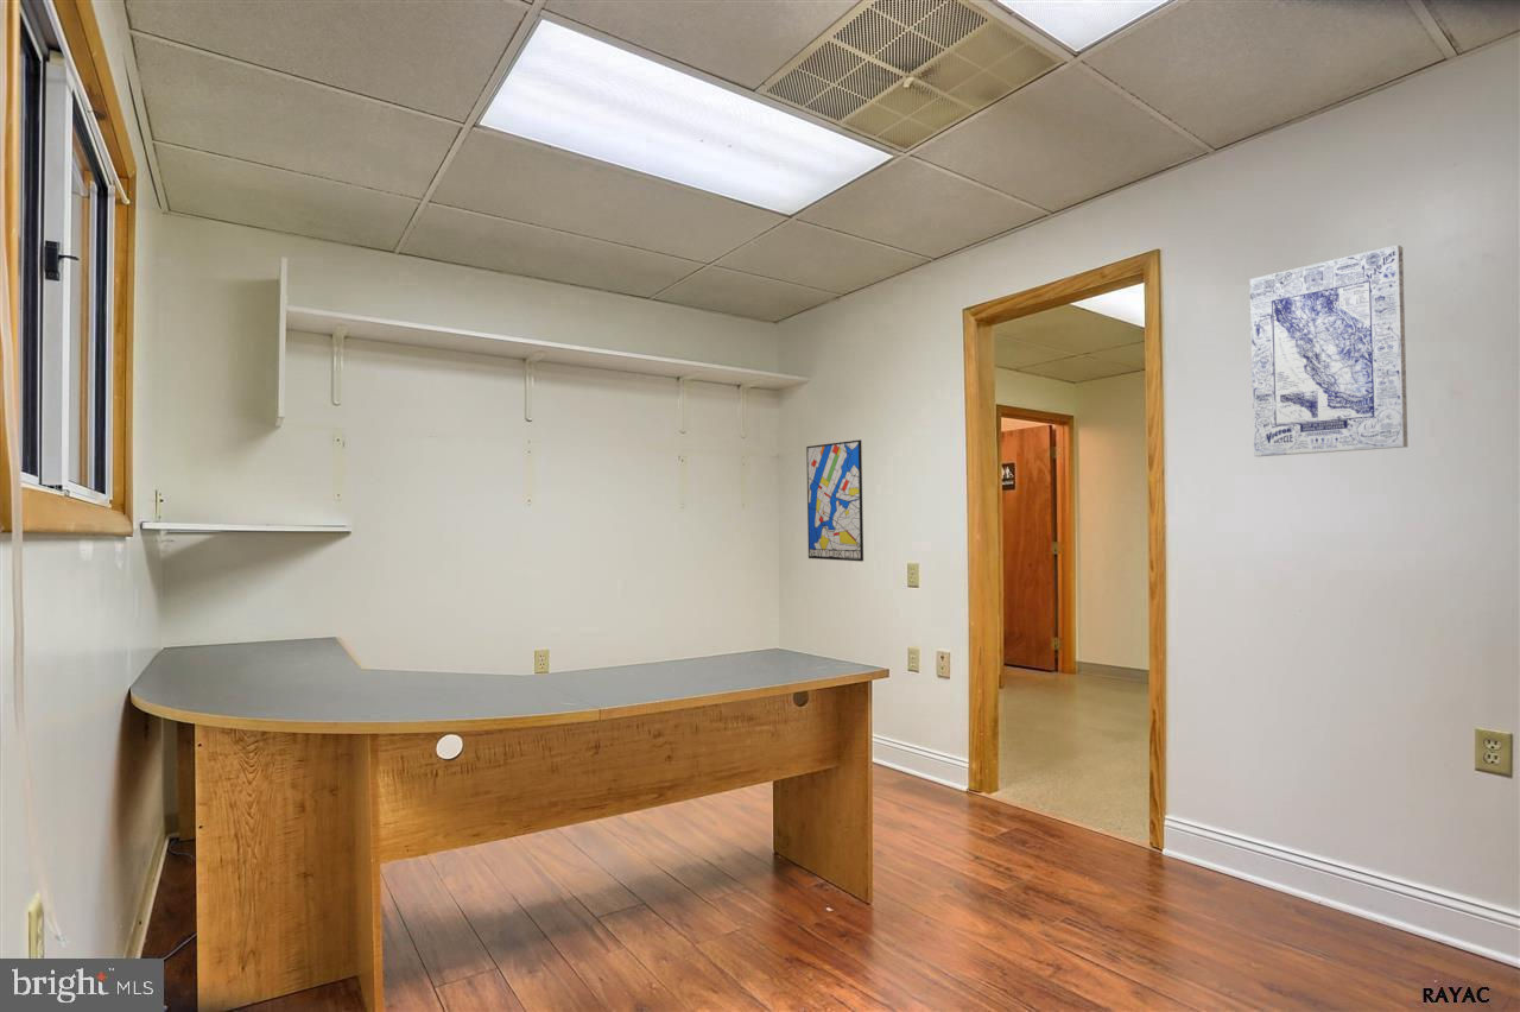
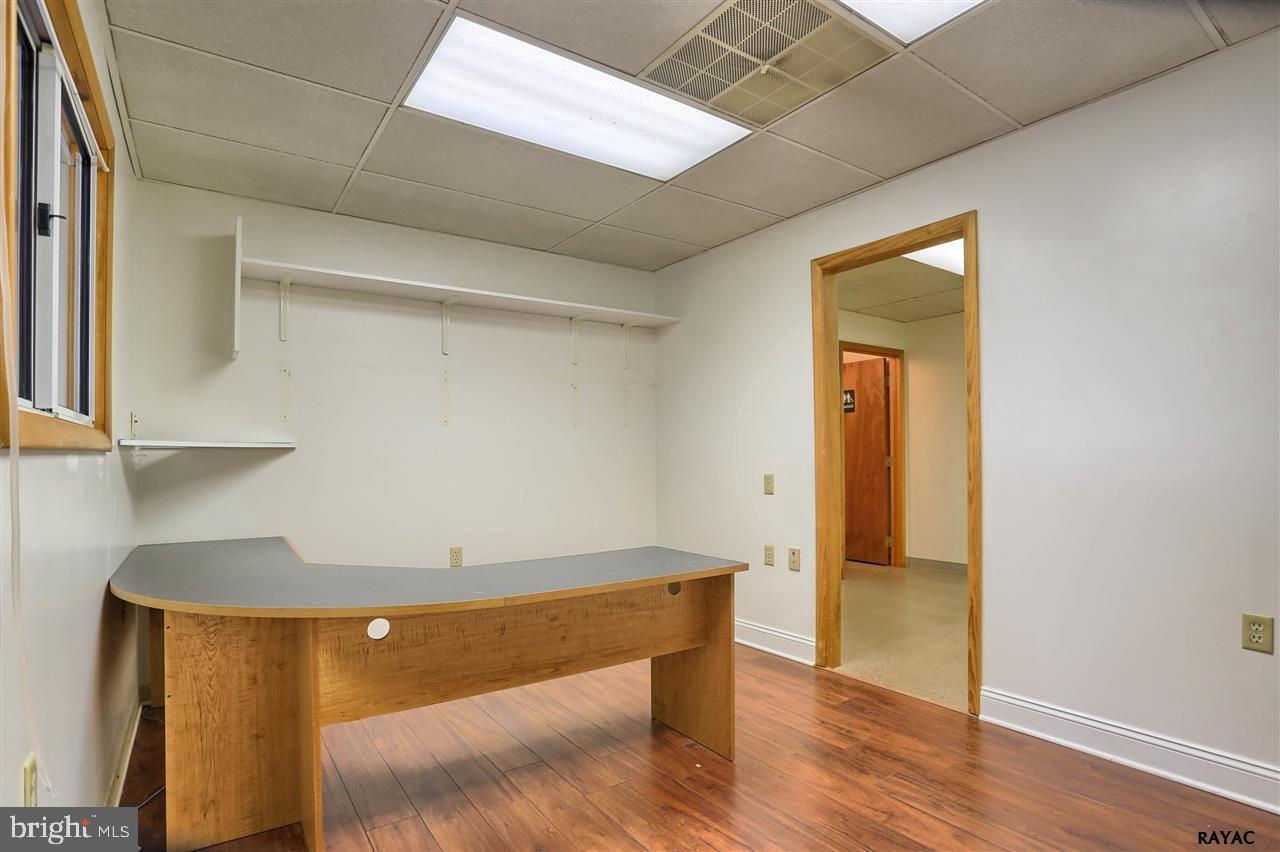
- wall art [1249,243,1408,457]
- wall art [805,438,864,563]
